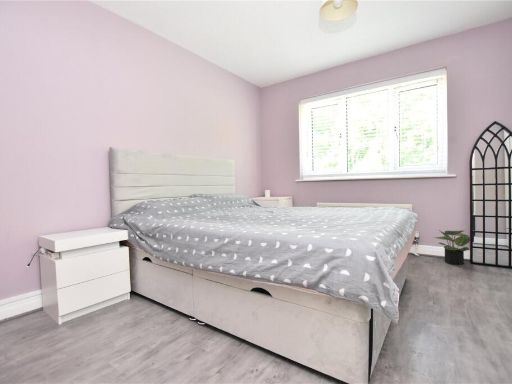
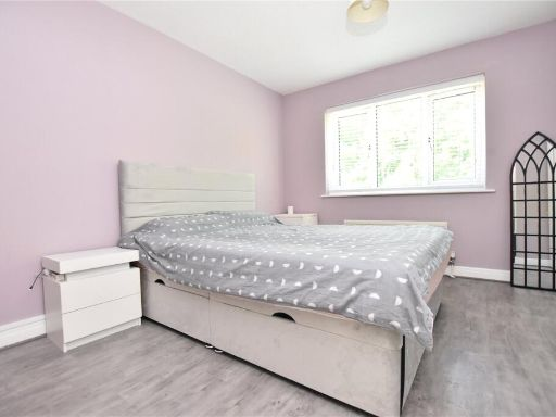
- potted plant [433,229,472,266]
